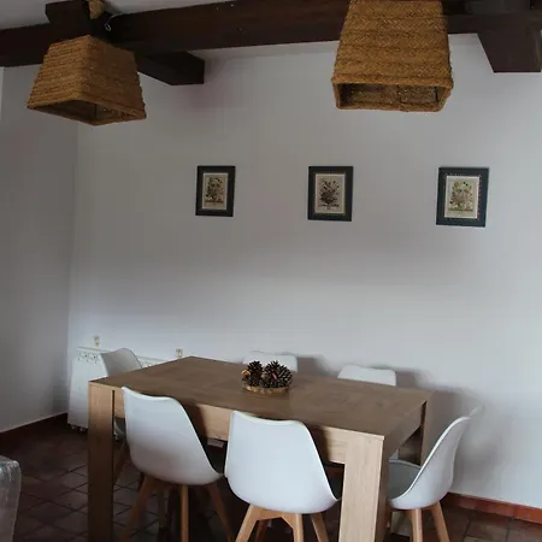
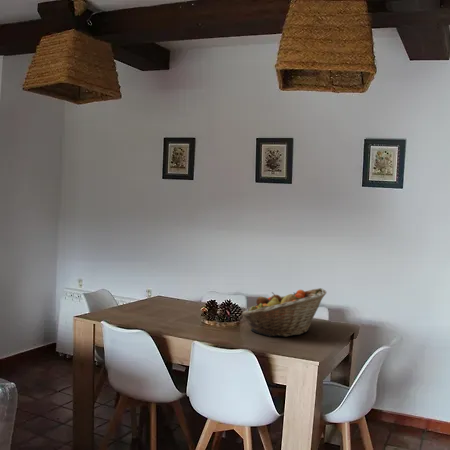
+ fruit basket [241,287,327,338]
